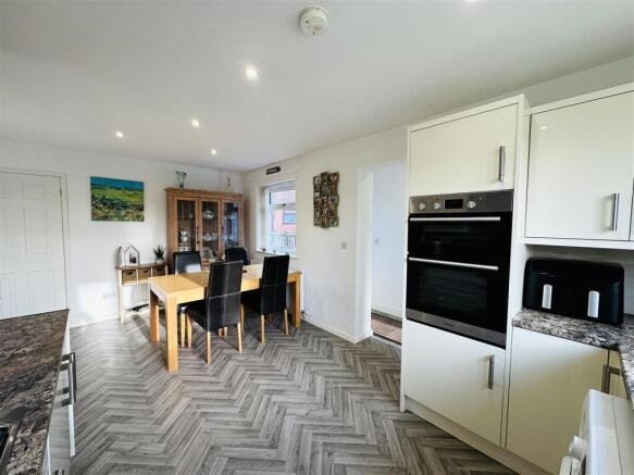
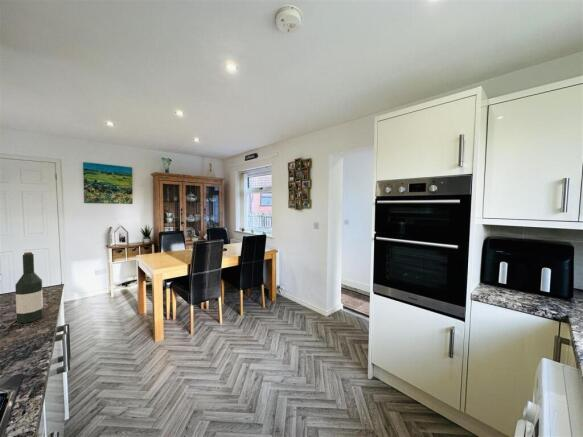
+ wine bottle [15,251,44,324]
